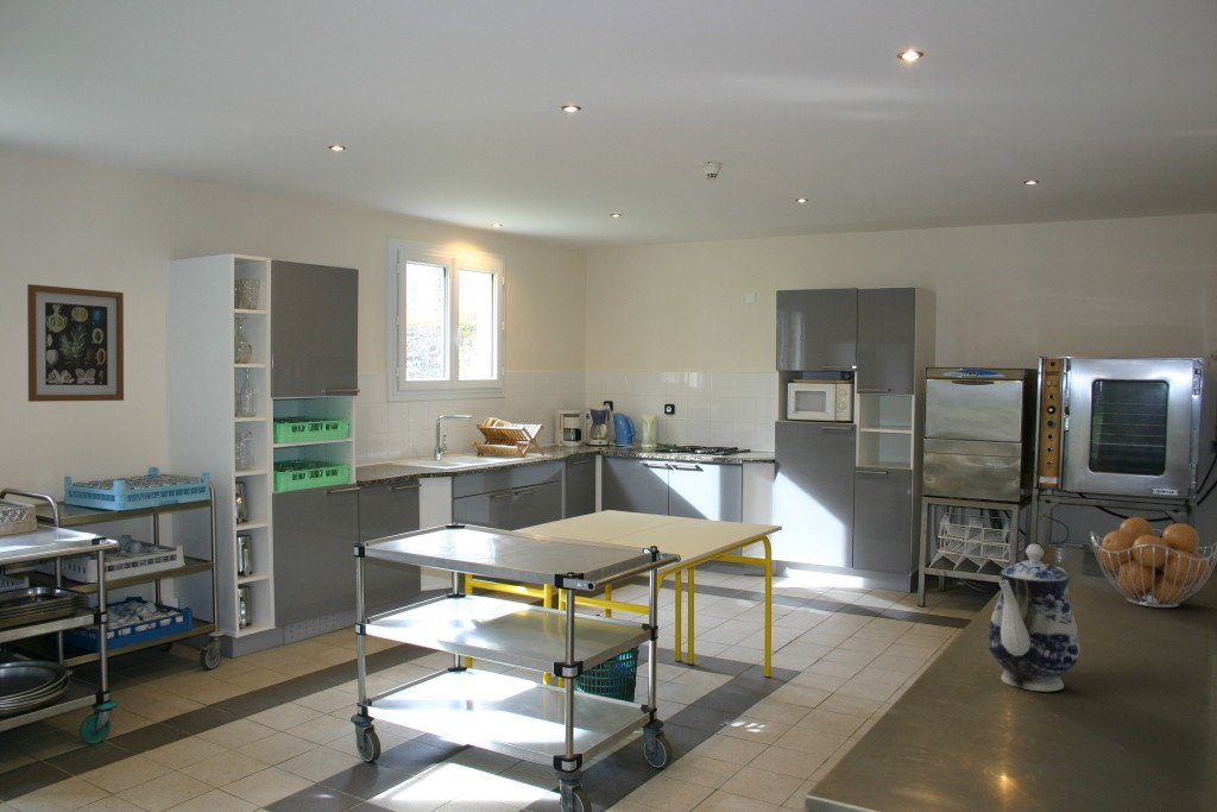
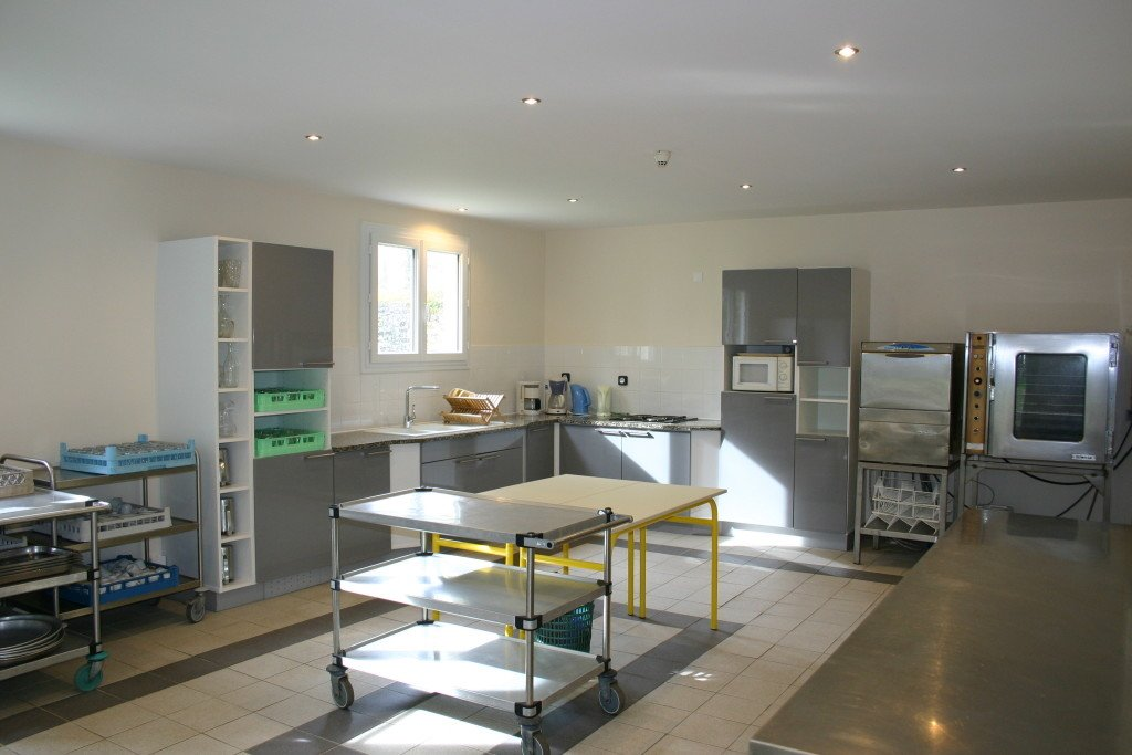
- teapot [986,543,1082,692]
- fruit basket [1089,516,1217,609]
- wall art [26,283,125,403]
